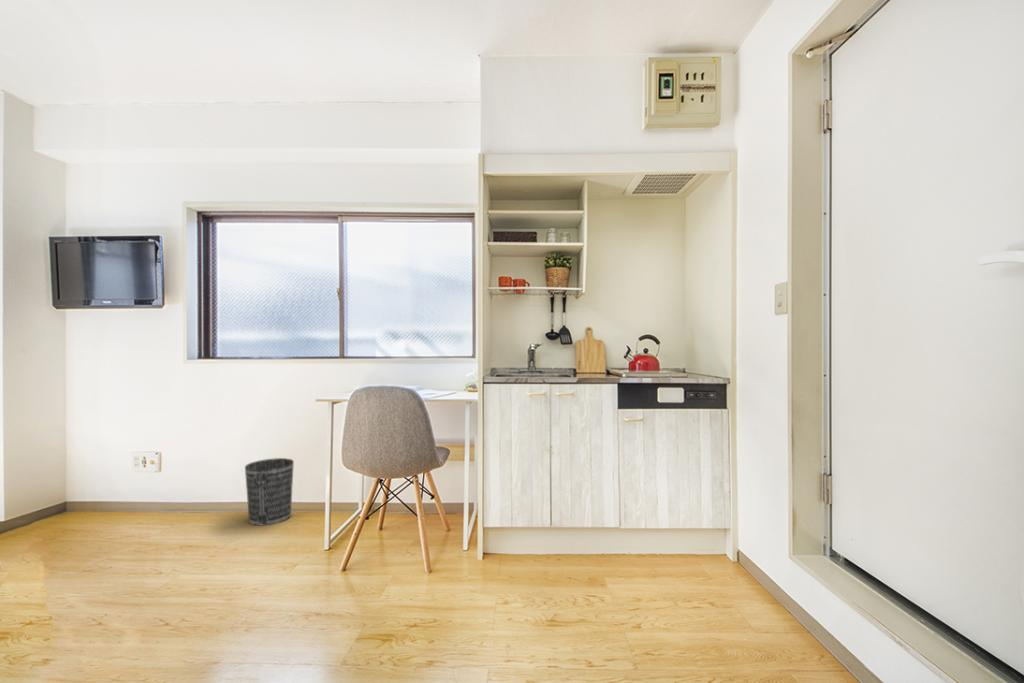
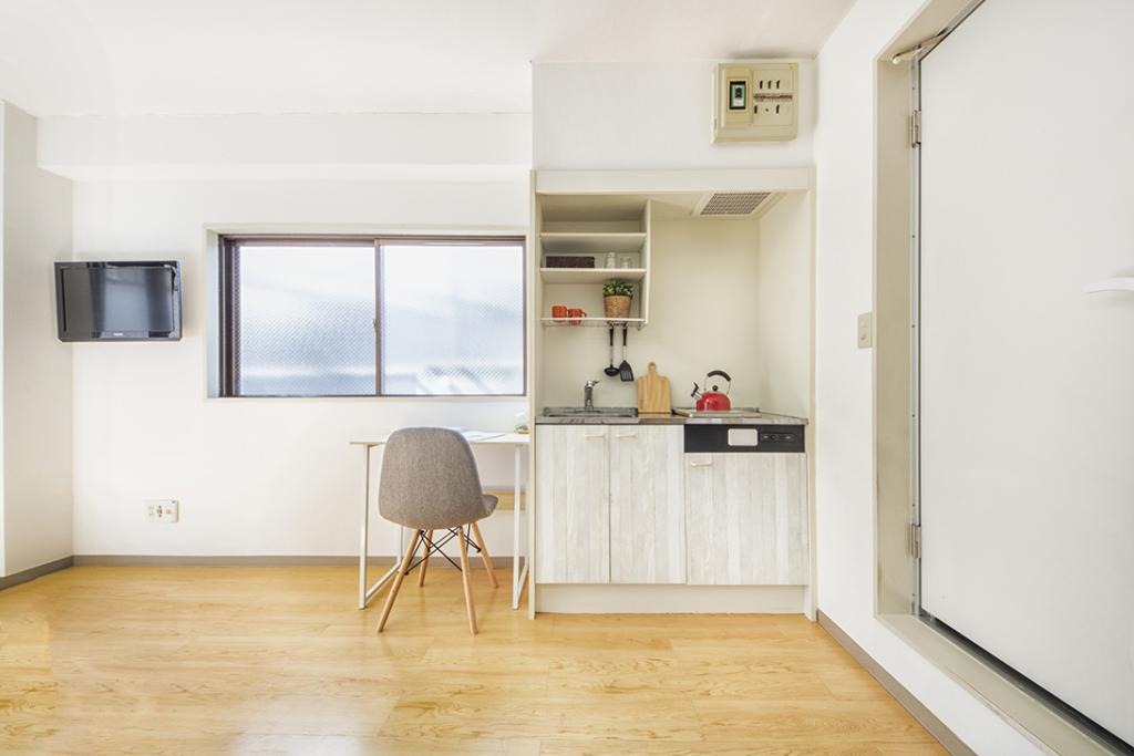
- wastebasket [244,457,295,526]
